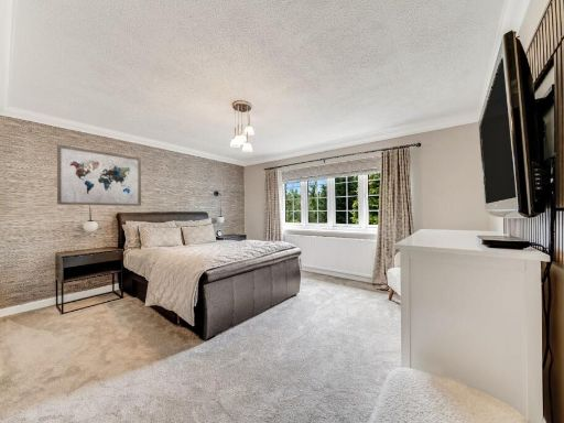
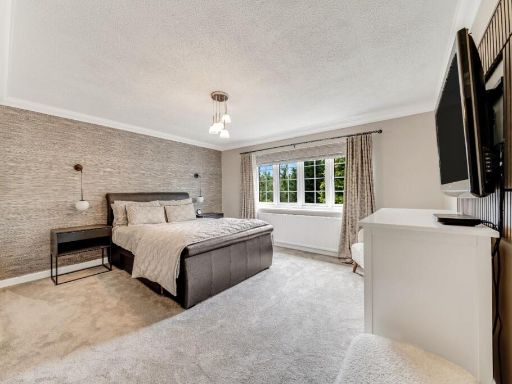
- wall art [56,143,142,207]
